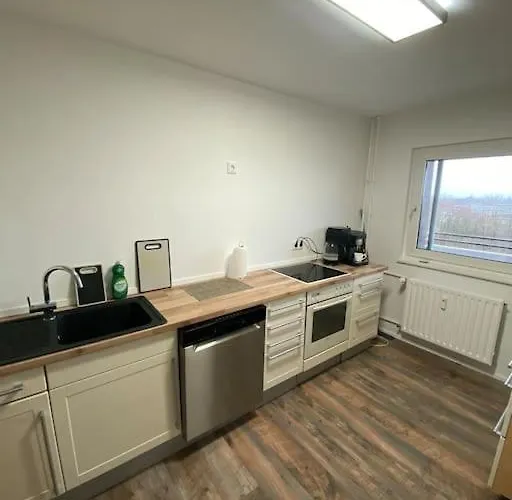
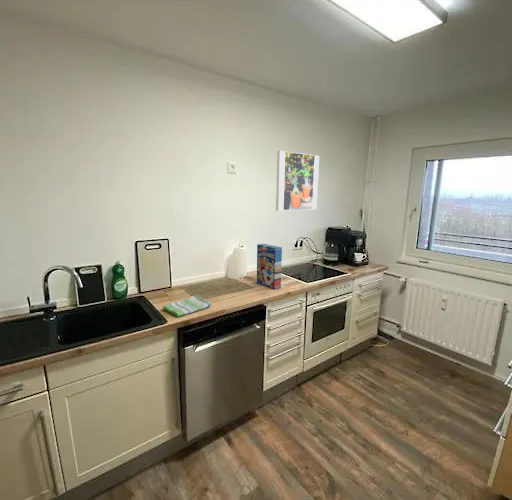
+ dish towel [162,294,212,318]
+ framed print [275,150,320,211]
+ cereal box [256,243,283,290]
